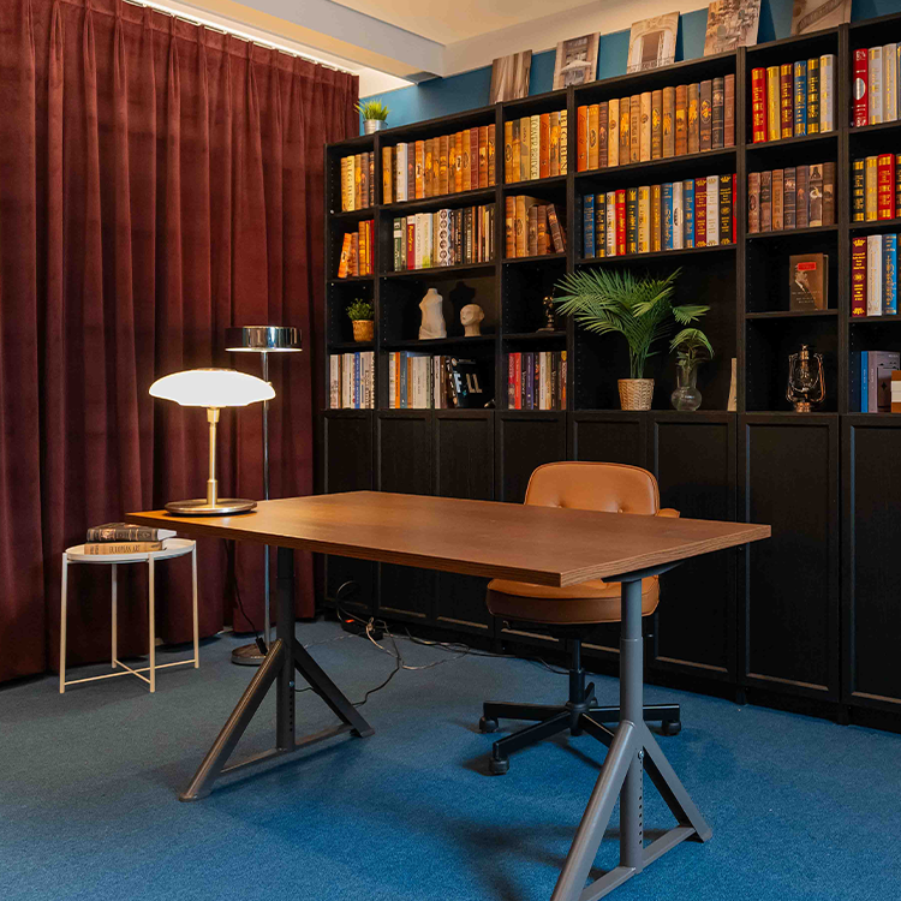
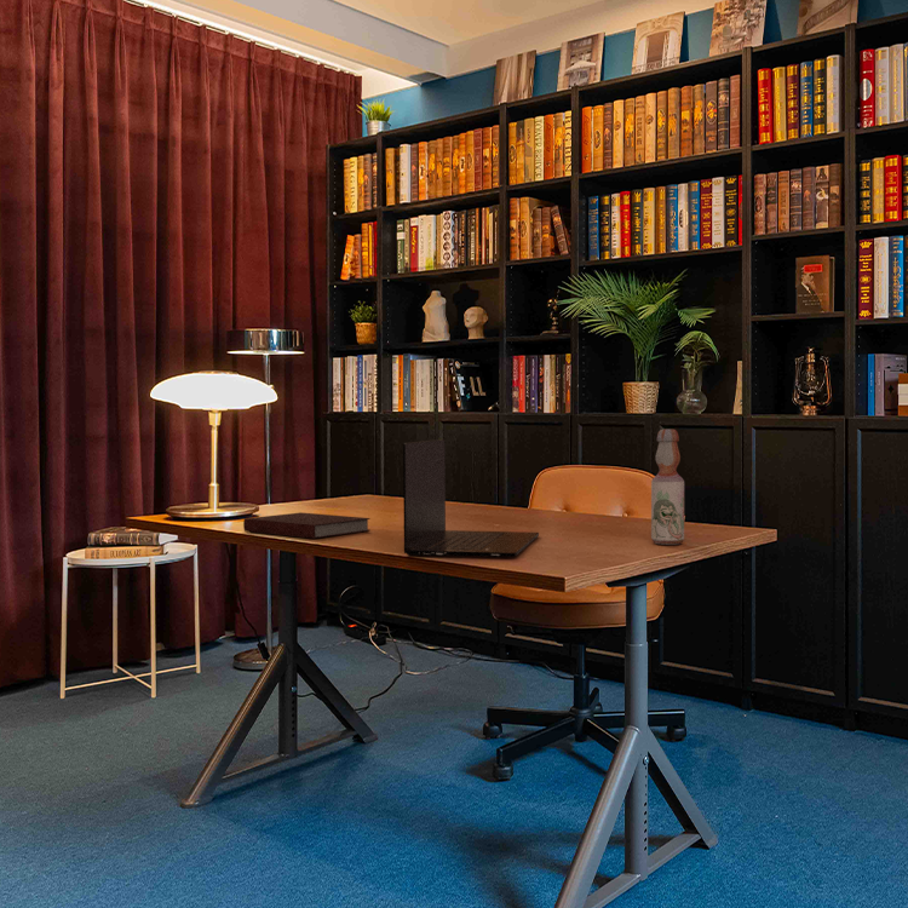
+ bottle [650,427,685,546]
+ notebook [242,511,372,540]
+ laptop [402,438,540,558]
